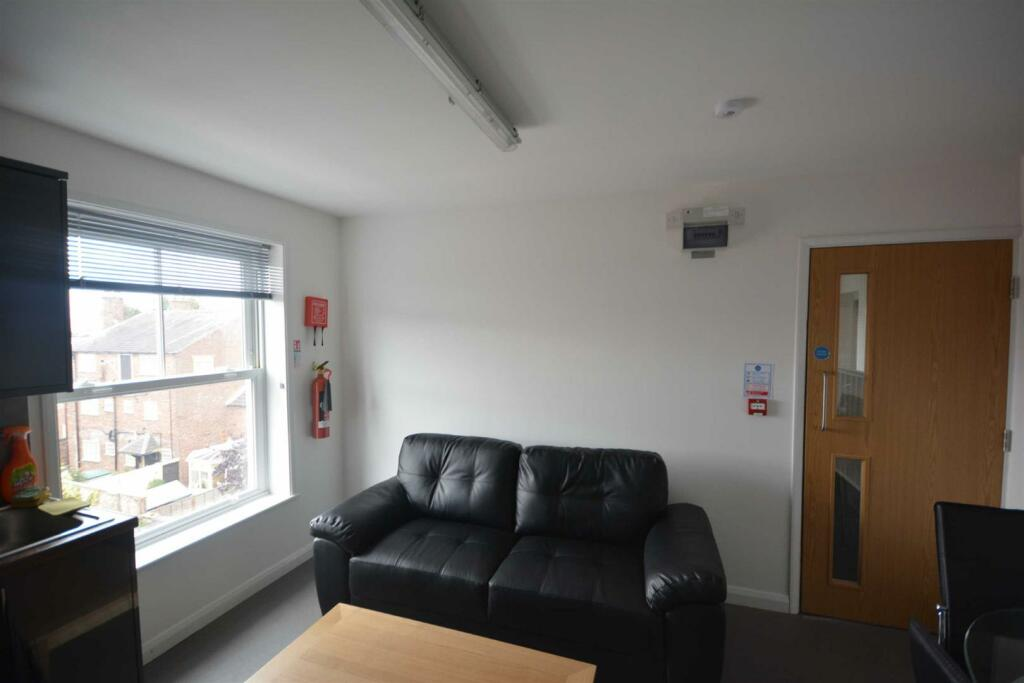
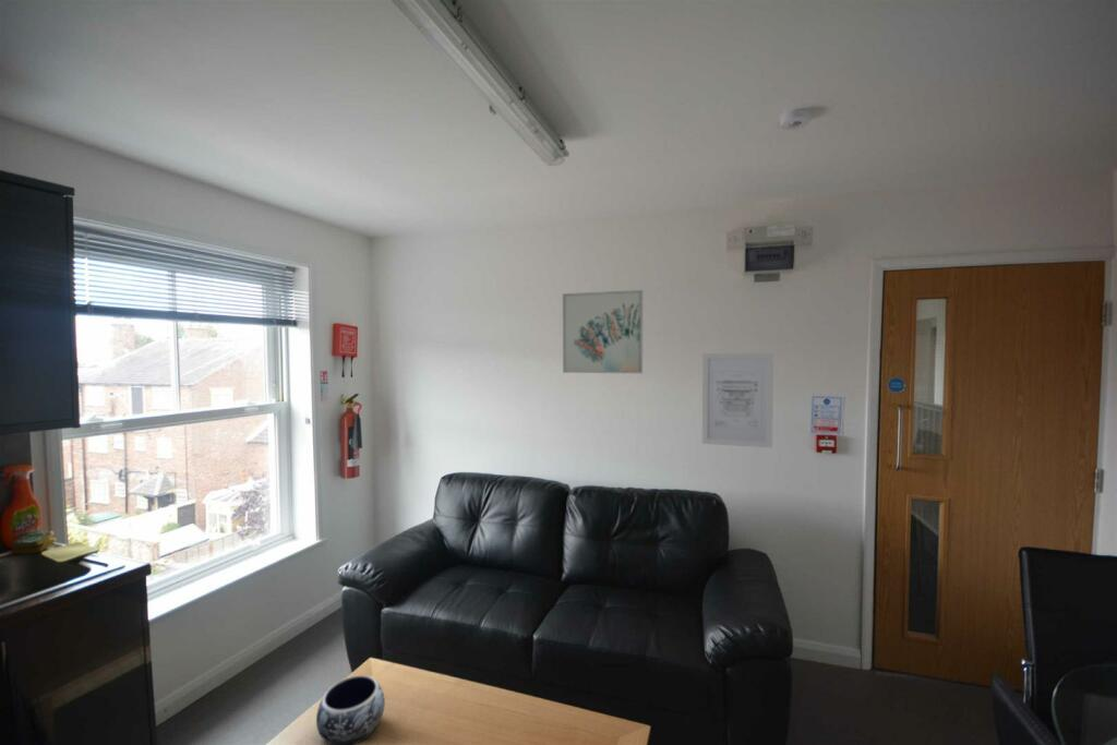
+ wall art [701,352,774,448]
+ wall art [562,289,644,374]
+ decorative bowl [315,674,386,745]
